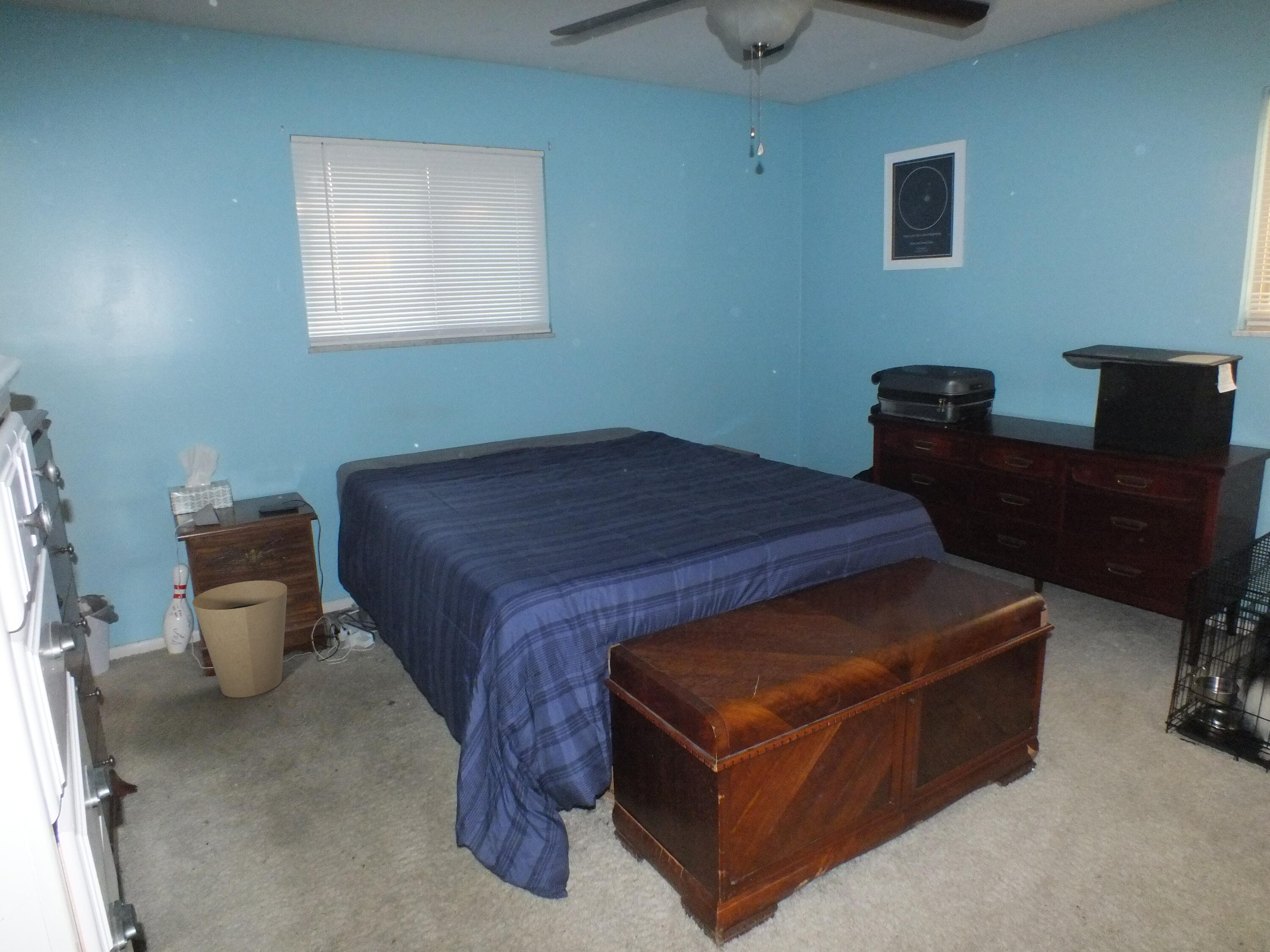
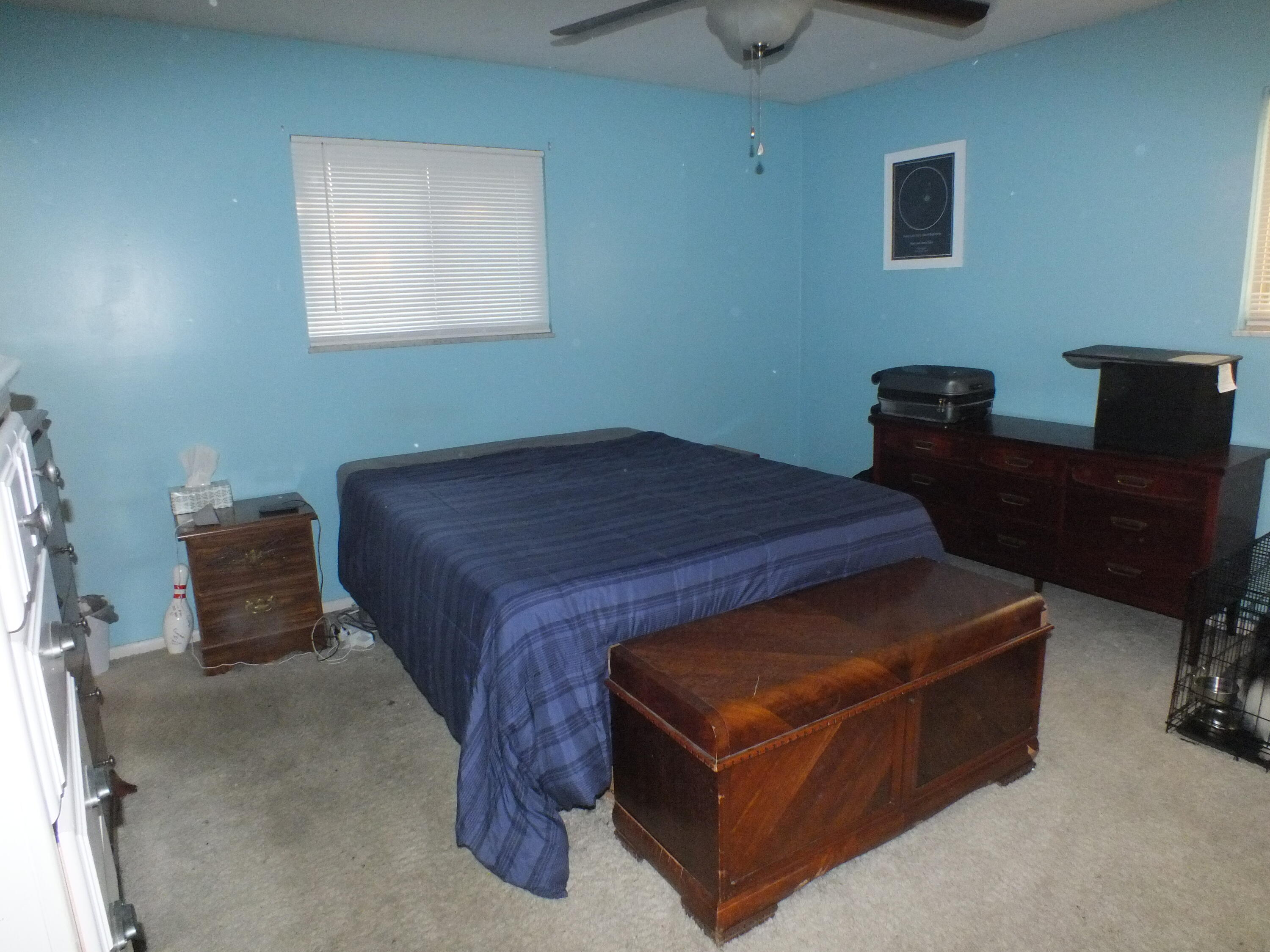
- trash can [192,580,287,698]
